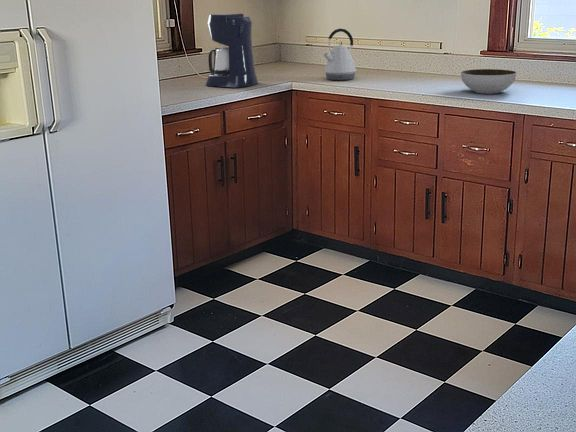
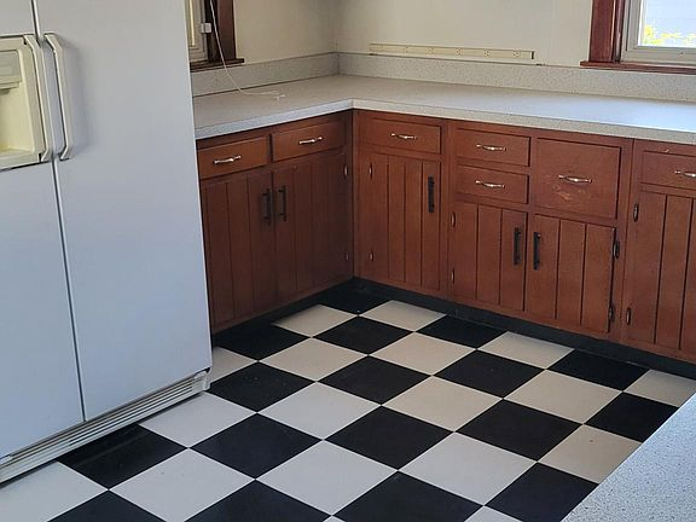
- kettle [323,28,357,82]
- soup bowl [460,68,518,95]
- coffee maker [204,13,259,88]
